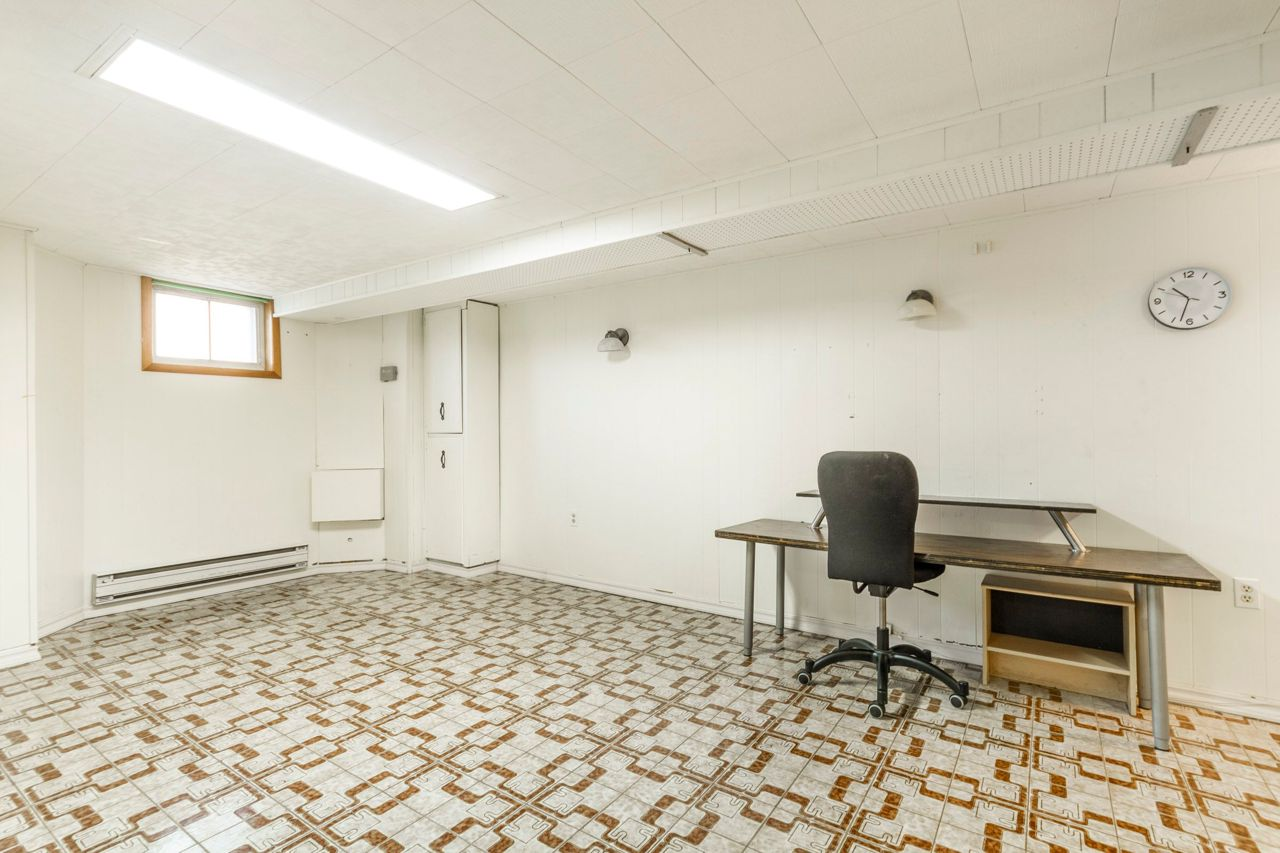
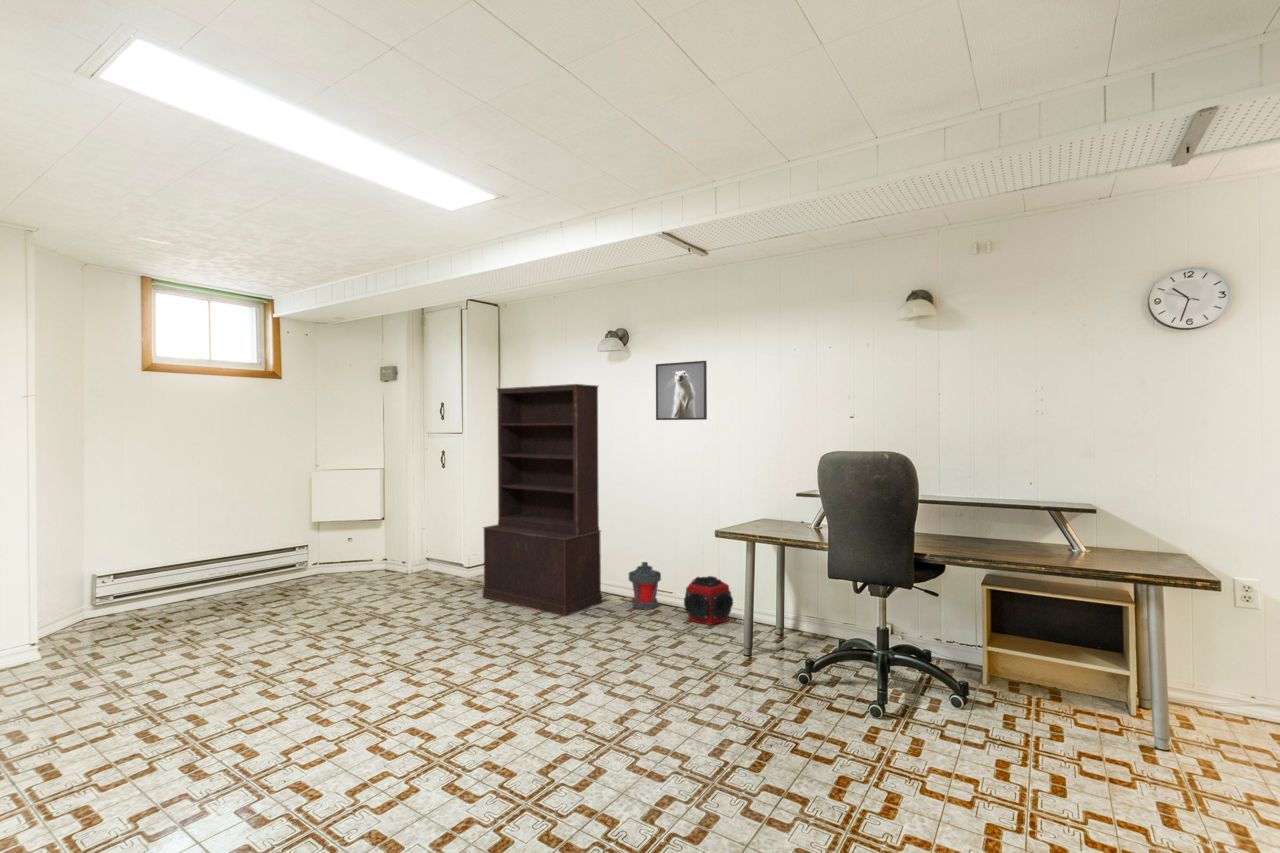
+ lantern [628,561,662,611]
+ bookcase [482,383,603,617]
+ speaker [683,575,734,626]
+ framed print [655,360,708,421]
